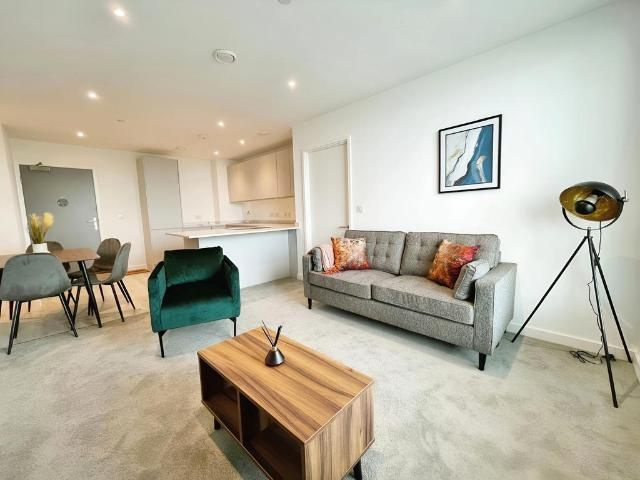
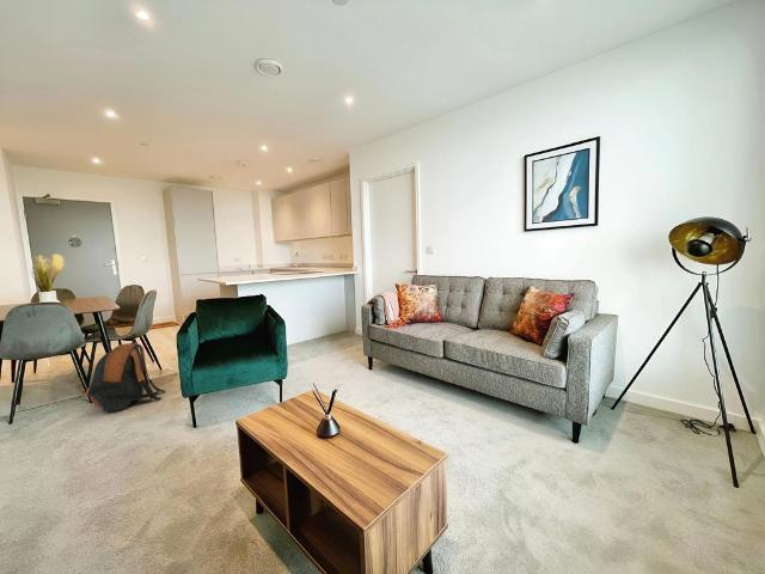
+ backpack [82,338,166,413]
